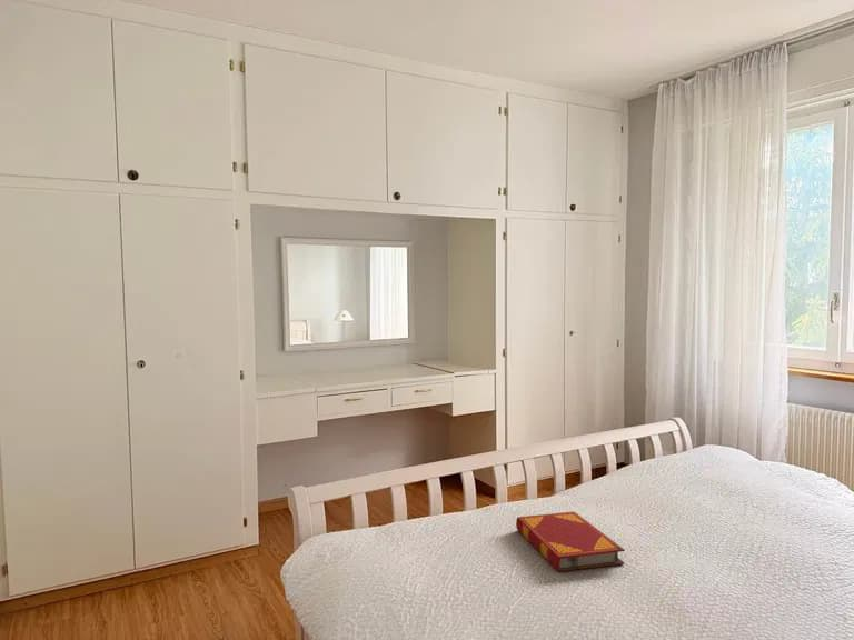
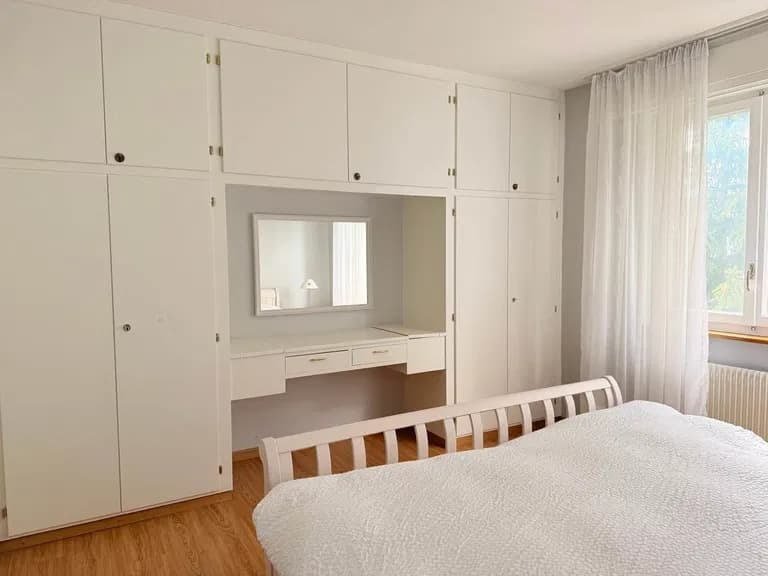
- hardback book [515,511,625,573]
